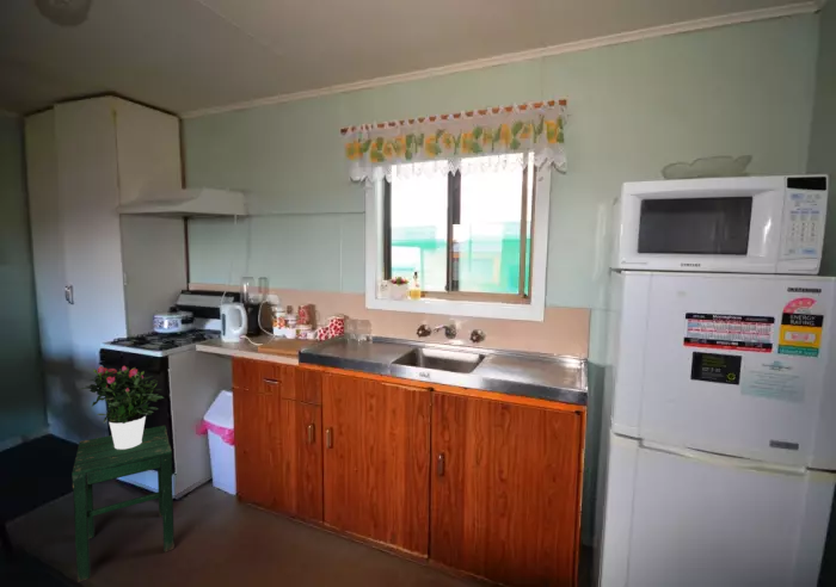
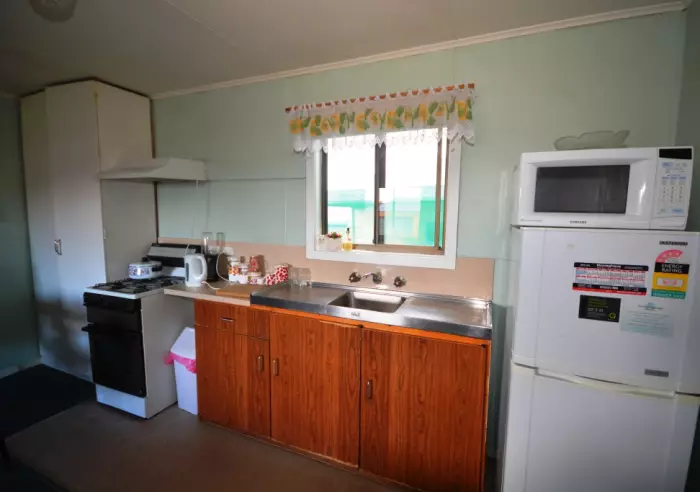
- potted flower [80,365,165,449]
- stool [70,425,176,583]
